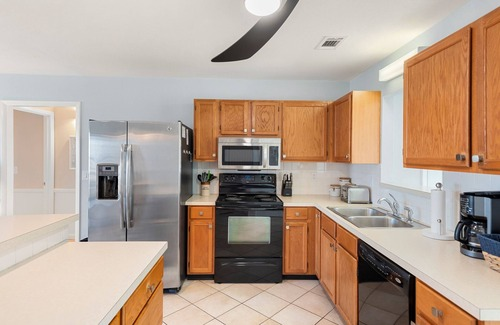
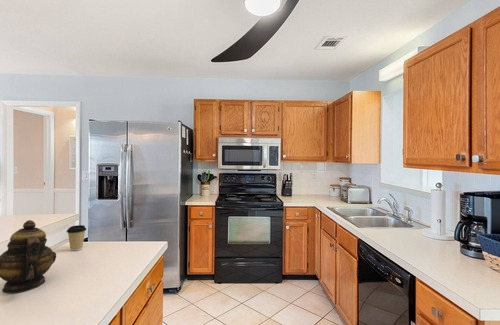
+ coffee cup [66,224,87,252]
+ teapot [0,219,57,294]
